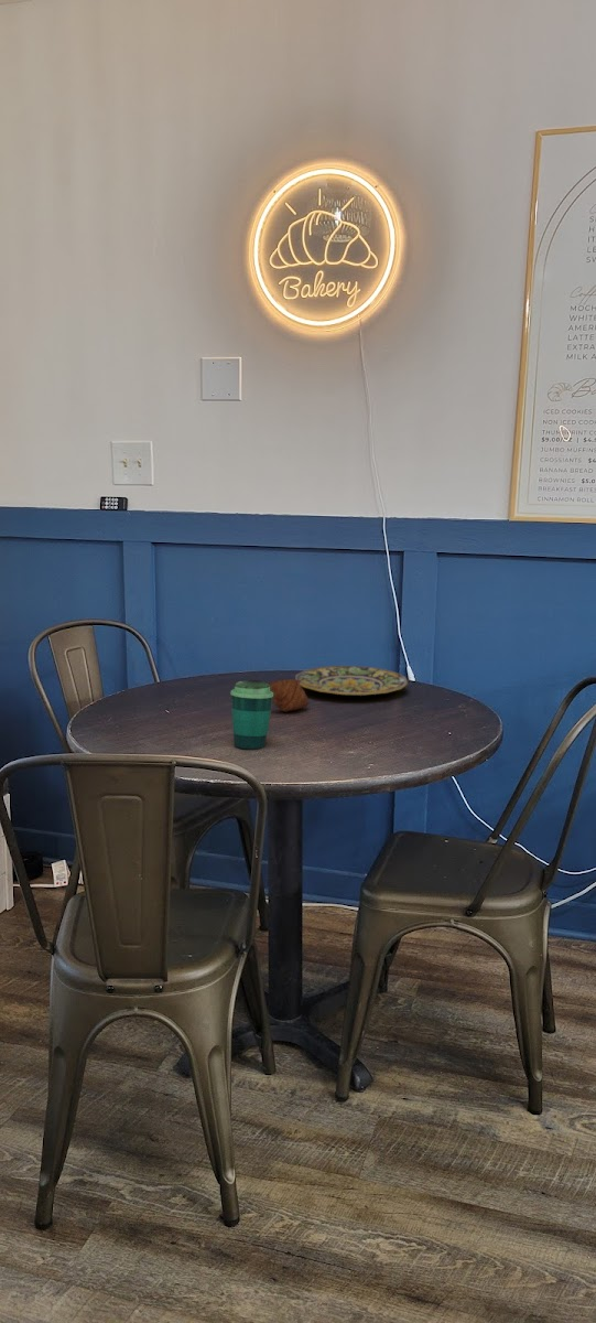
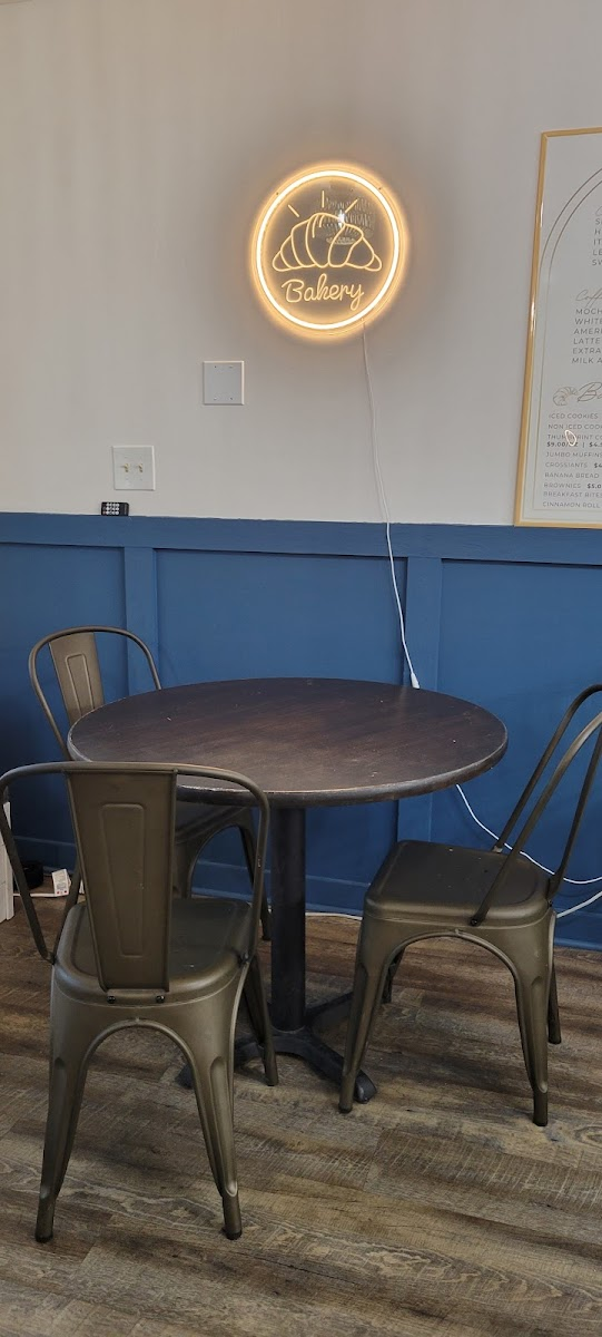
- plate [294,665,409,697]
- cup [229,679,273,751]
- croissant [268,678,310,712]
